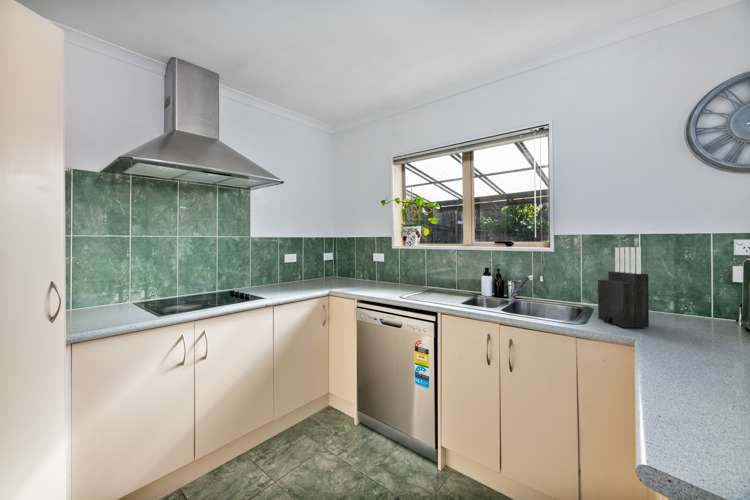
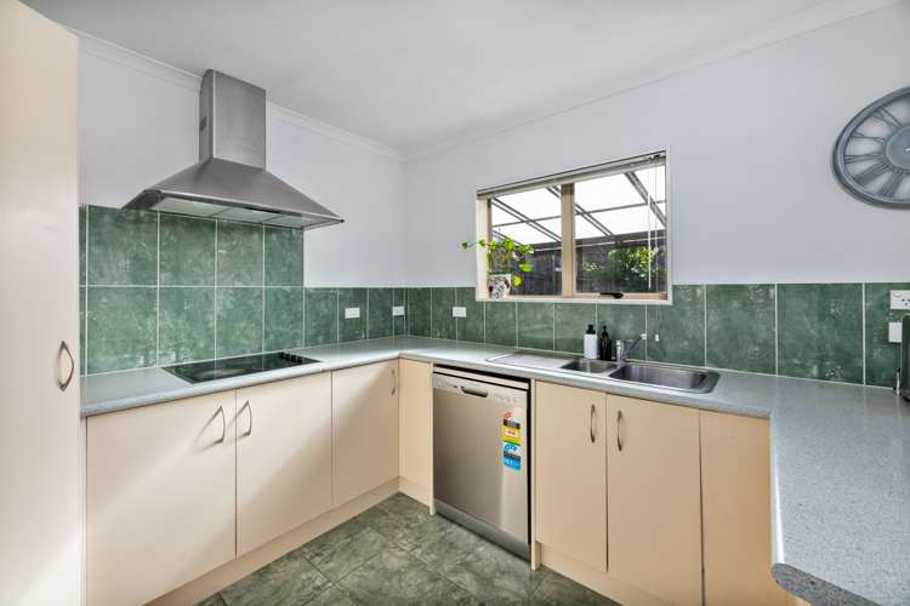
- knife block [597,246,650,329]
